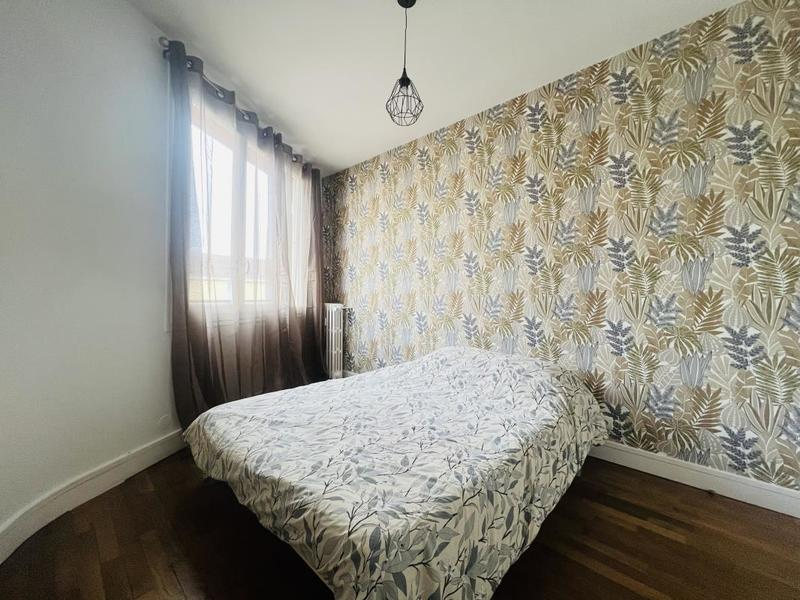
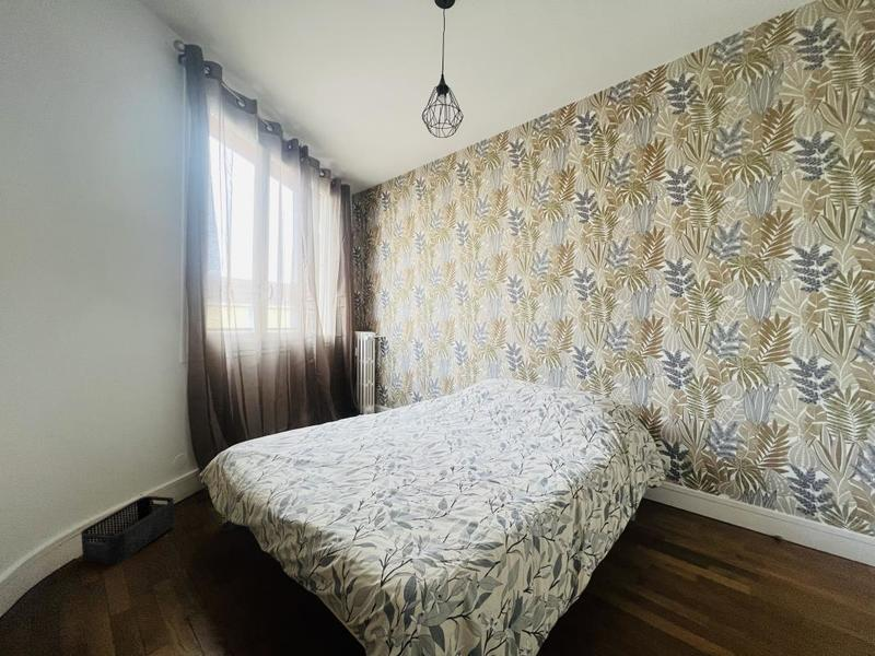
+ storage bin [80,495,176,565]
